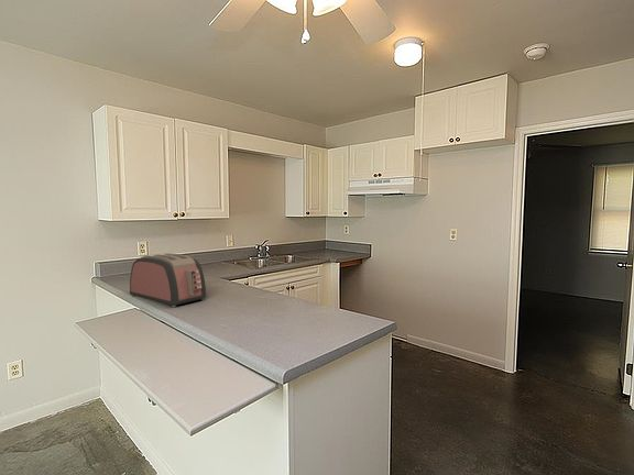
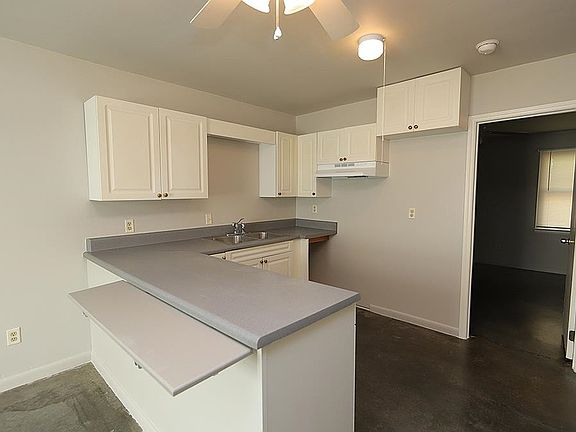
- toaster [129,253,207,308]
